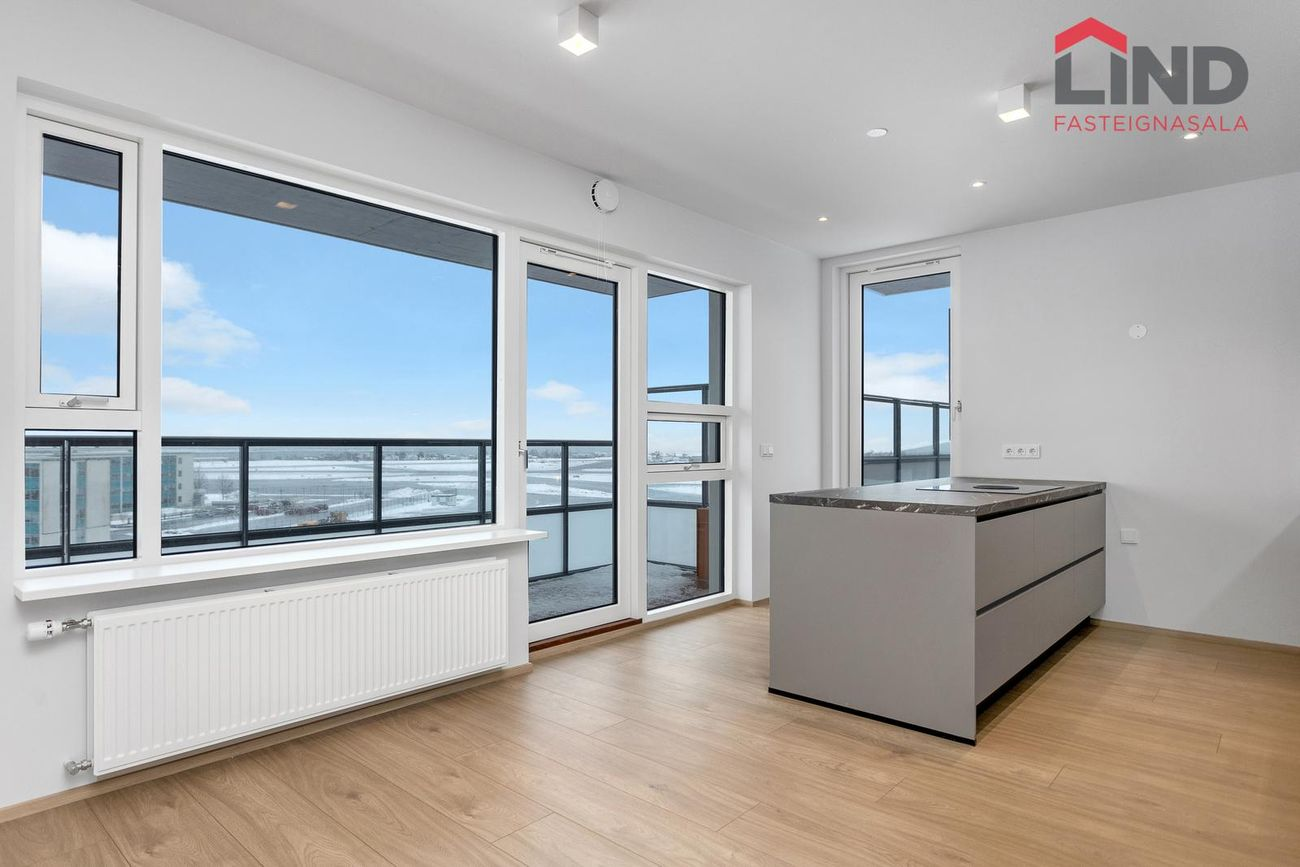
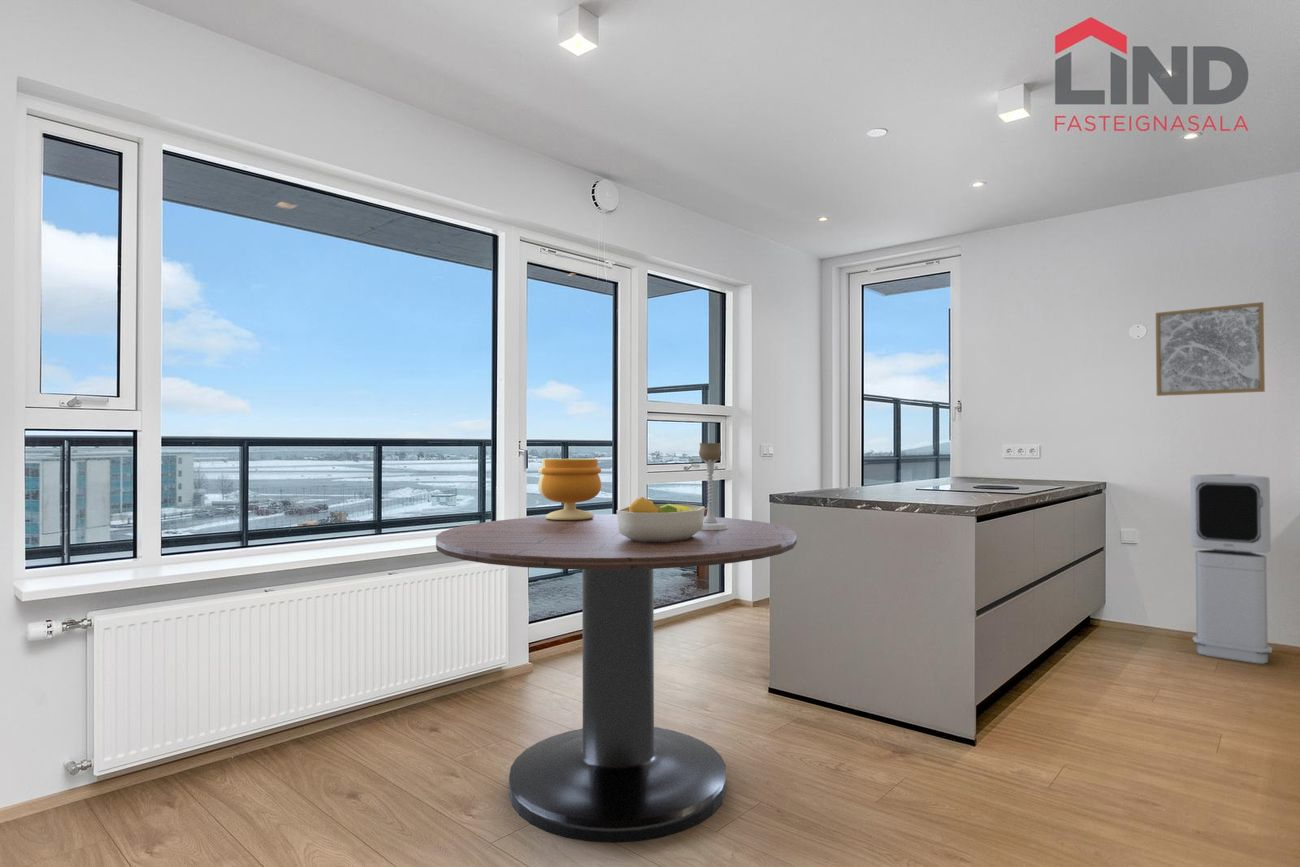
+ wall art [1155,301,1266,397]
+ dining table [435,513,798,843]
+ candle holder [698,442,728,530]
+ fruit bowl [616,496,706,543]
+ footed bowl [537,458,602,521]
+ air purifier [1189,473,1273,665]
